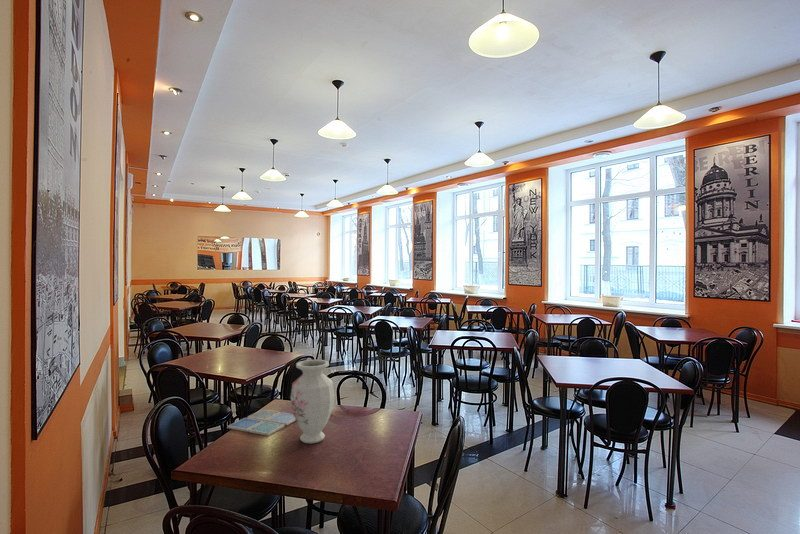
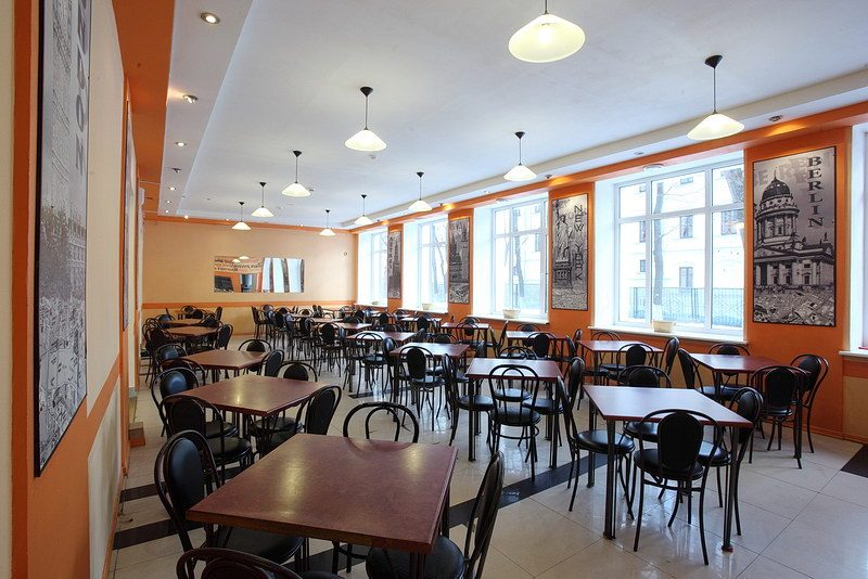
- vase [289,359,336,445]
- drink coaster [227,409,296,437]
